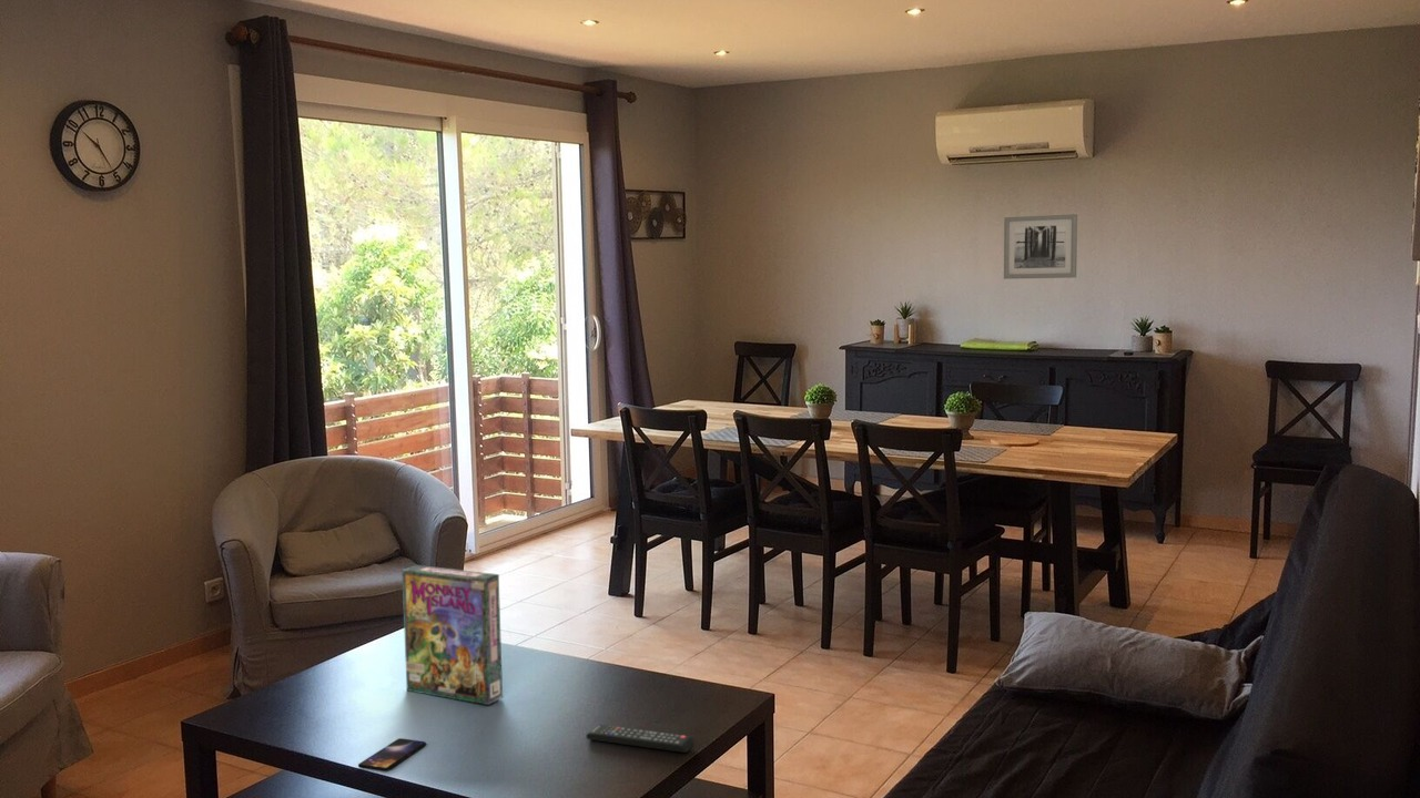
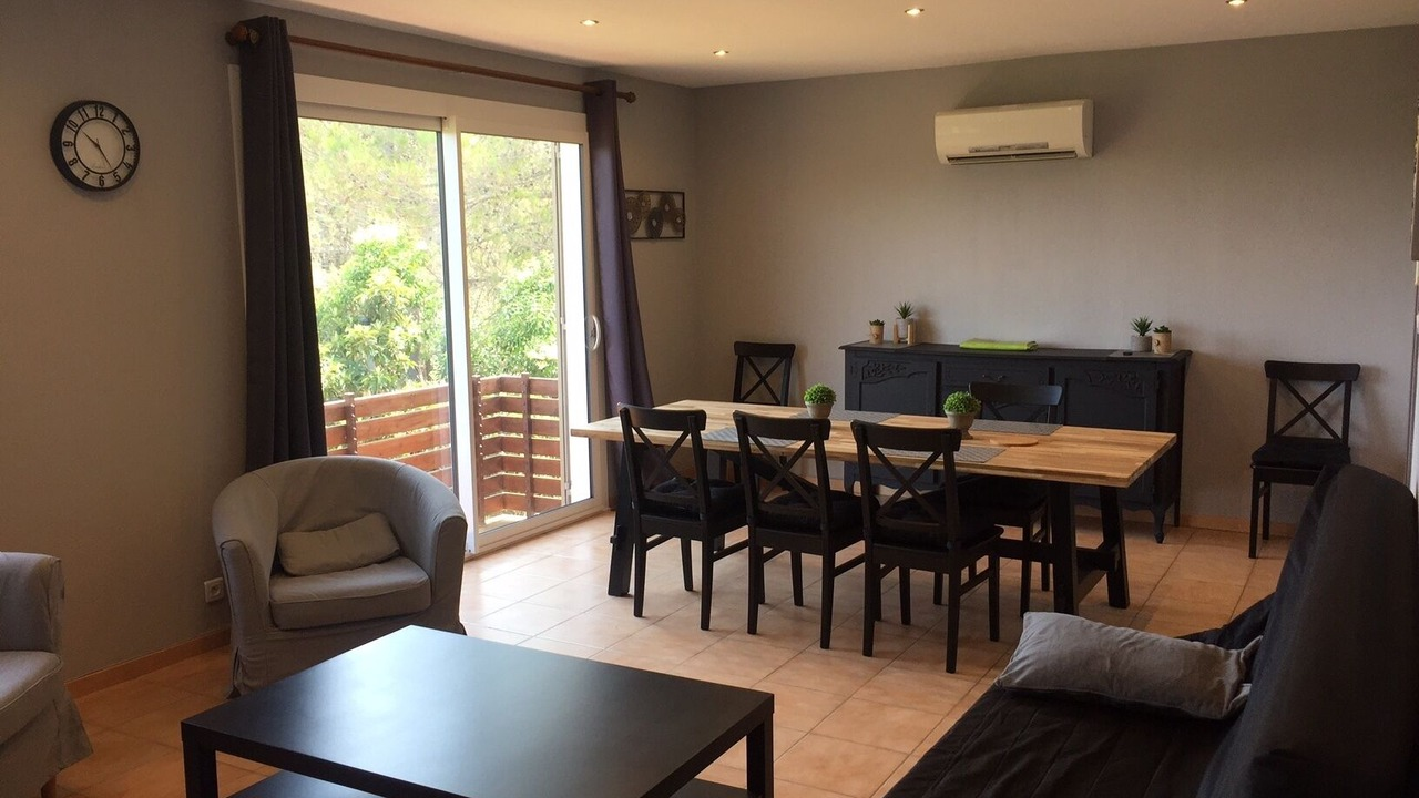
- wall art [1003,213,1078,280]
- smartphone [357,737,427,773]
- remote control [585,724,694,754]
- game box [400,564,504,706]
